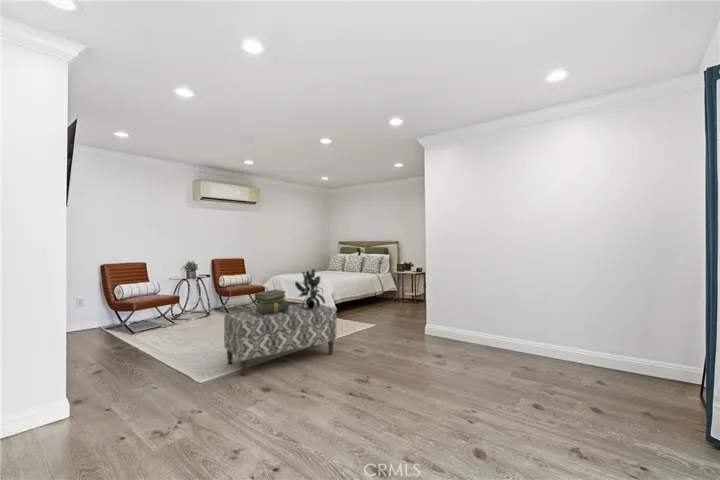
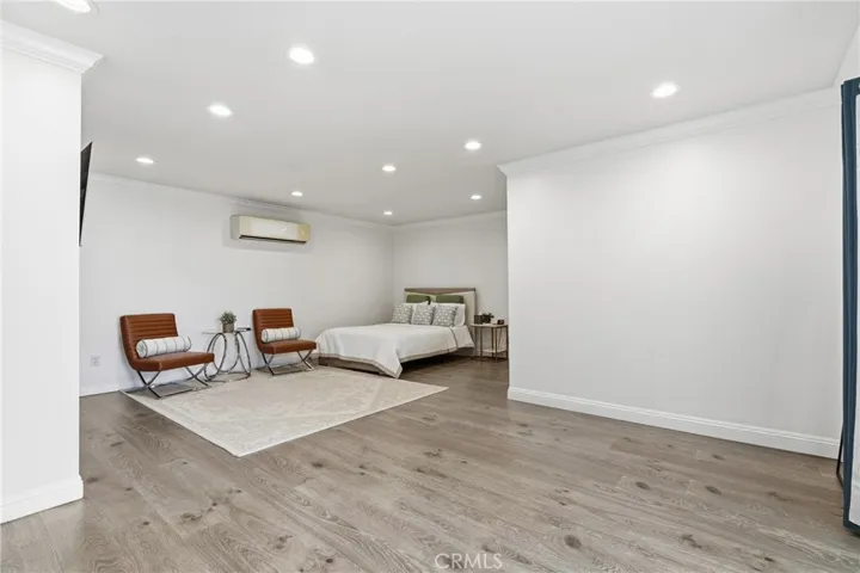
- bench [223,302,338,377]
- potted plant [294,268,326,309]
- stack of books [254,288,289,315]
